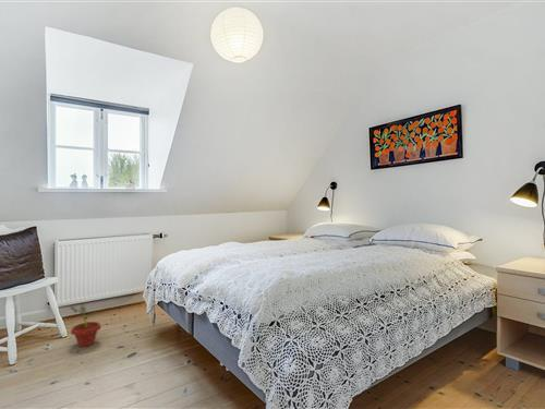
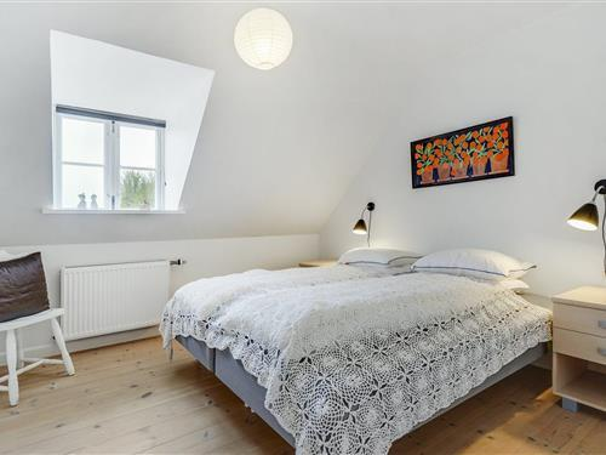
- potted plant [69,304,102,348]
